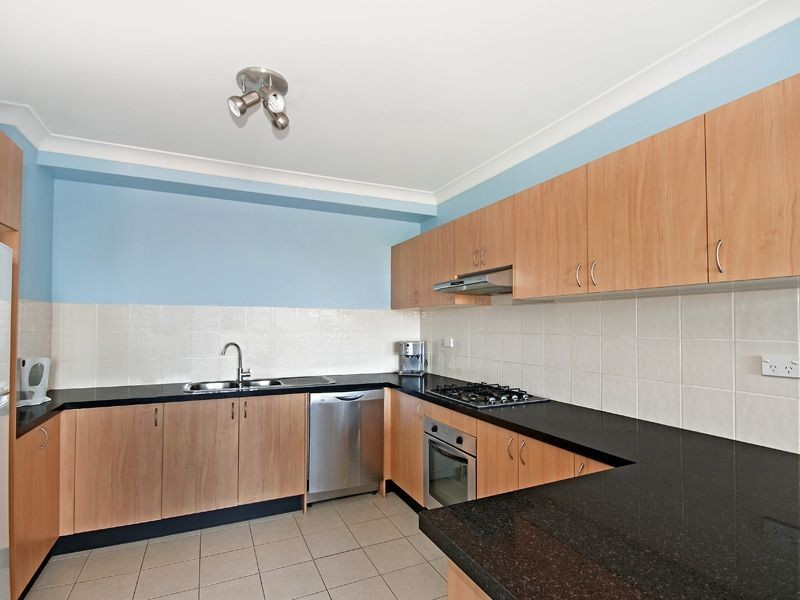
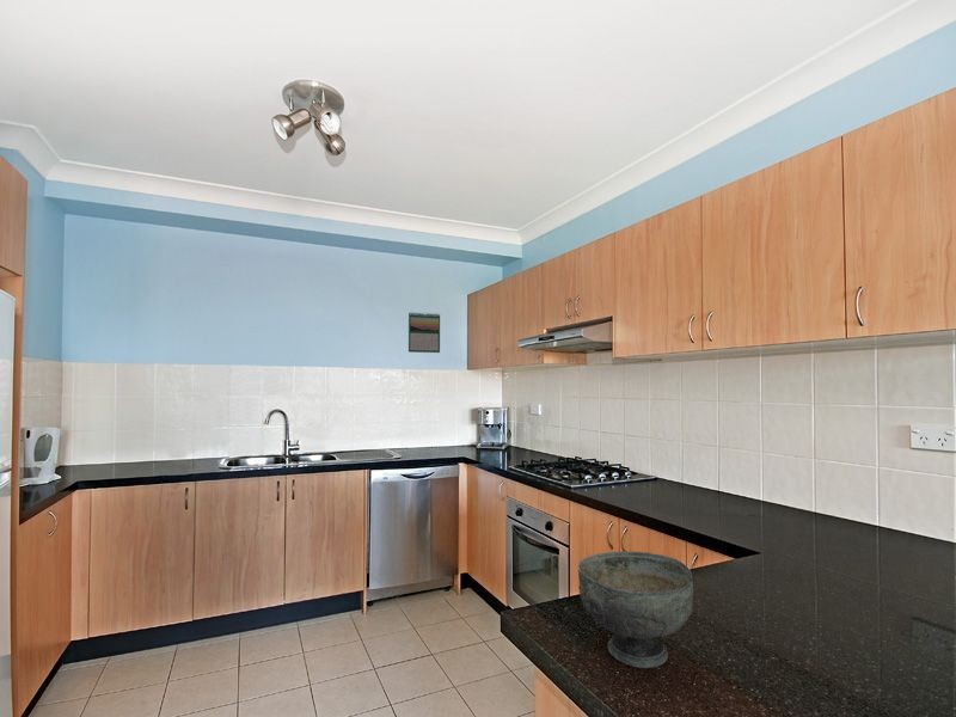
+ calendar [407,311,441,354]
+ bowl [577,550,694,669]
